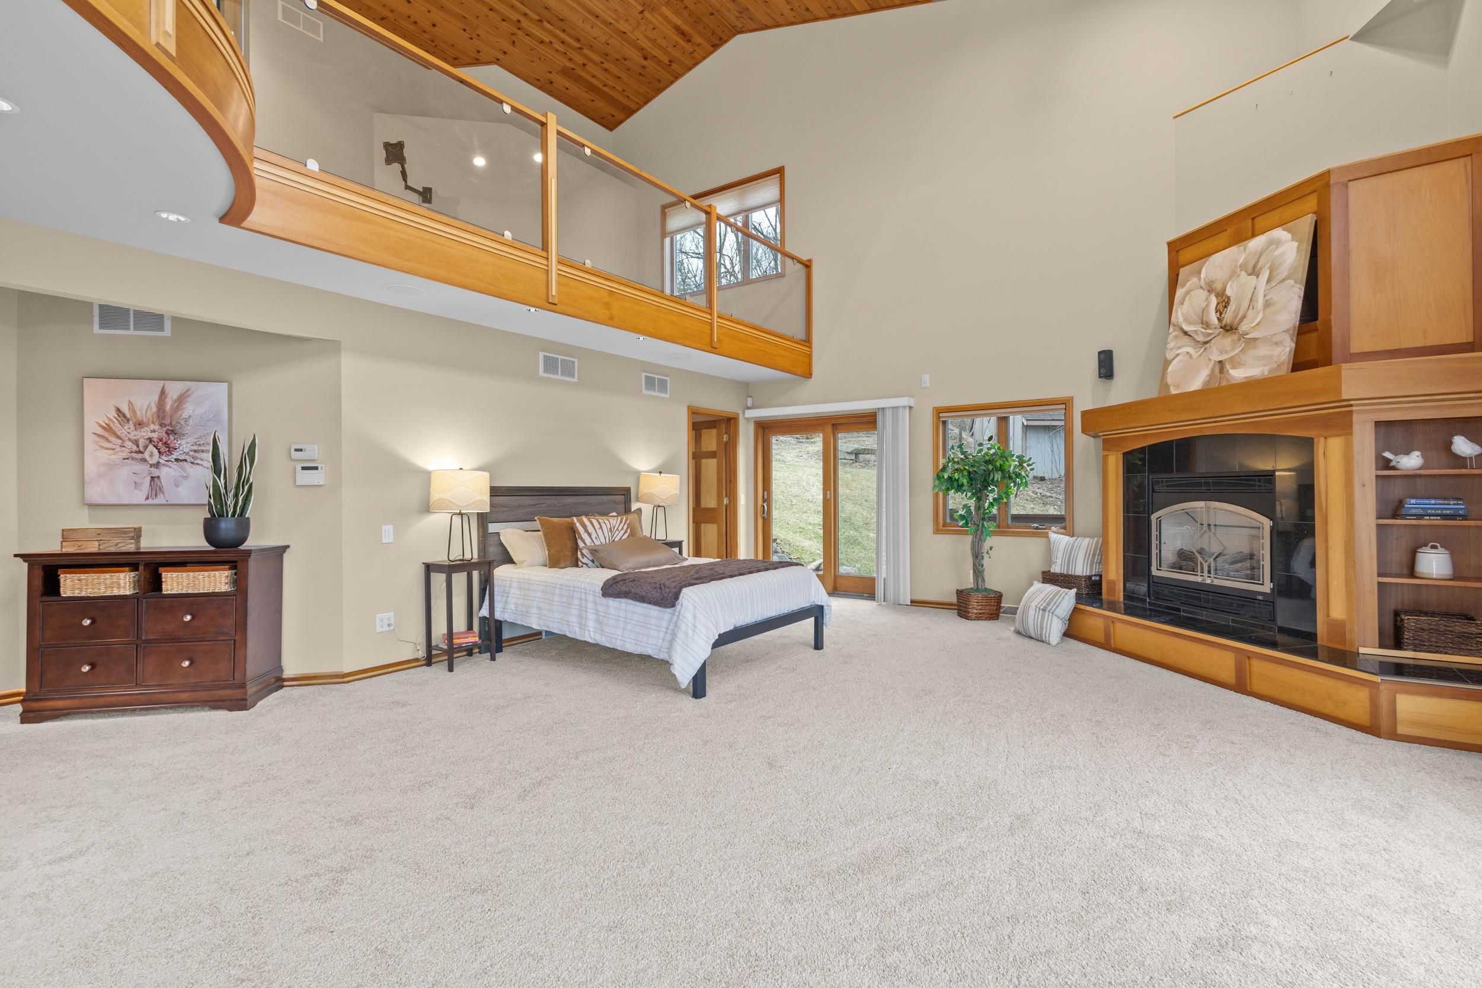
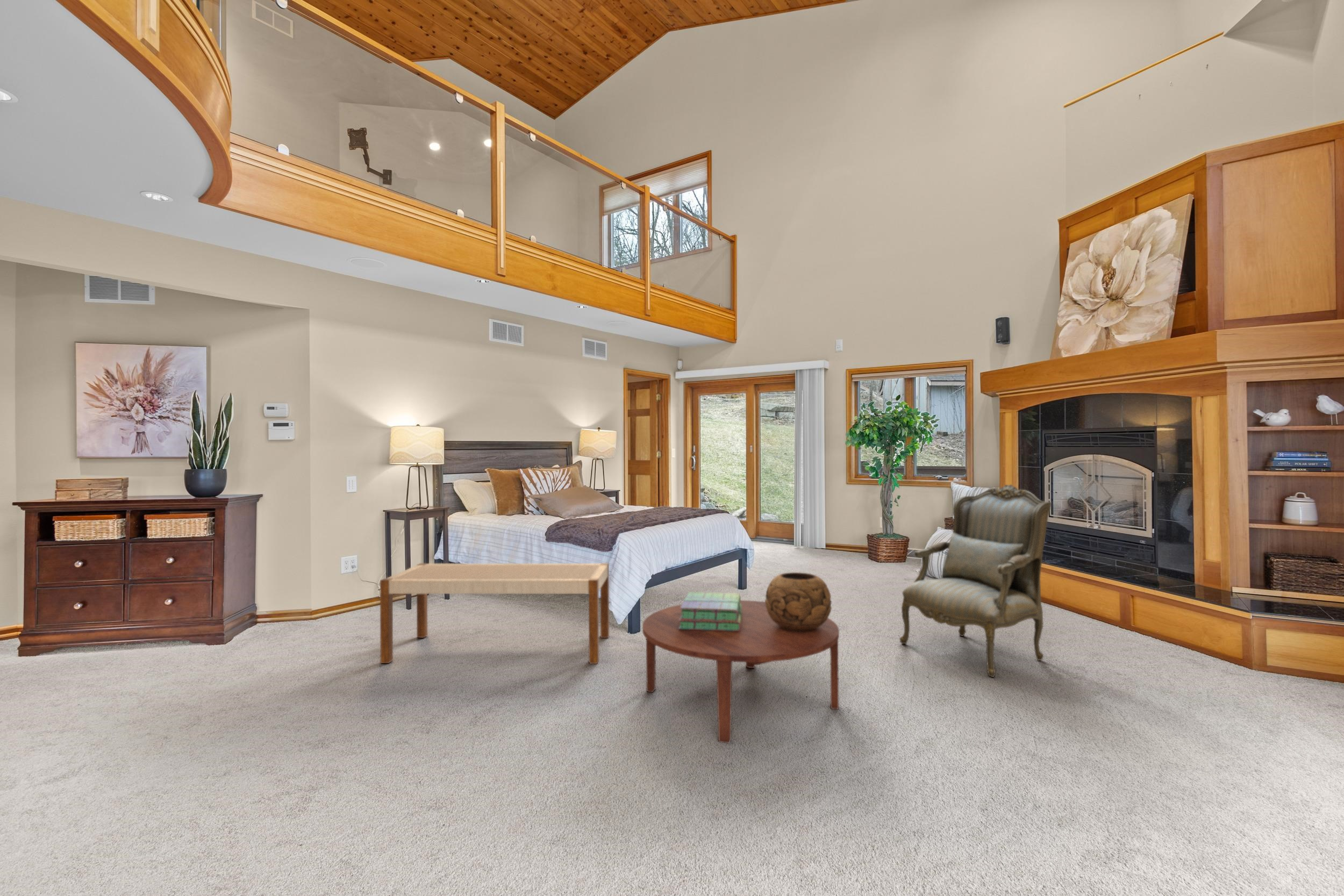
+ coffee table [642,600,840,744]
+ bench [380,563,610,664]
+ stack of books [678,591,742,631]
+ decorative bowl [764,572,832,632]
+ armchair [899,484,1052,678]
